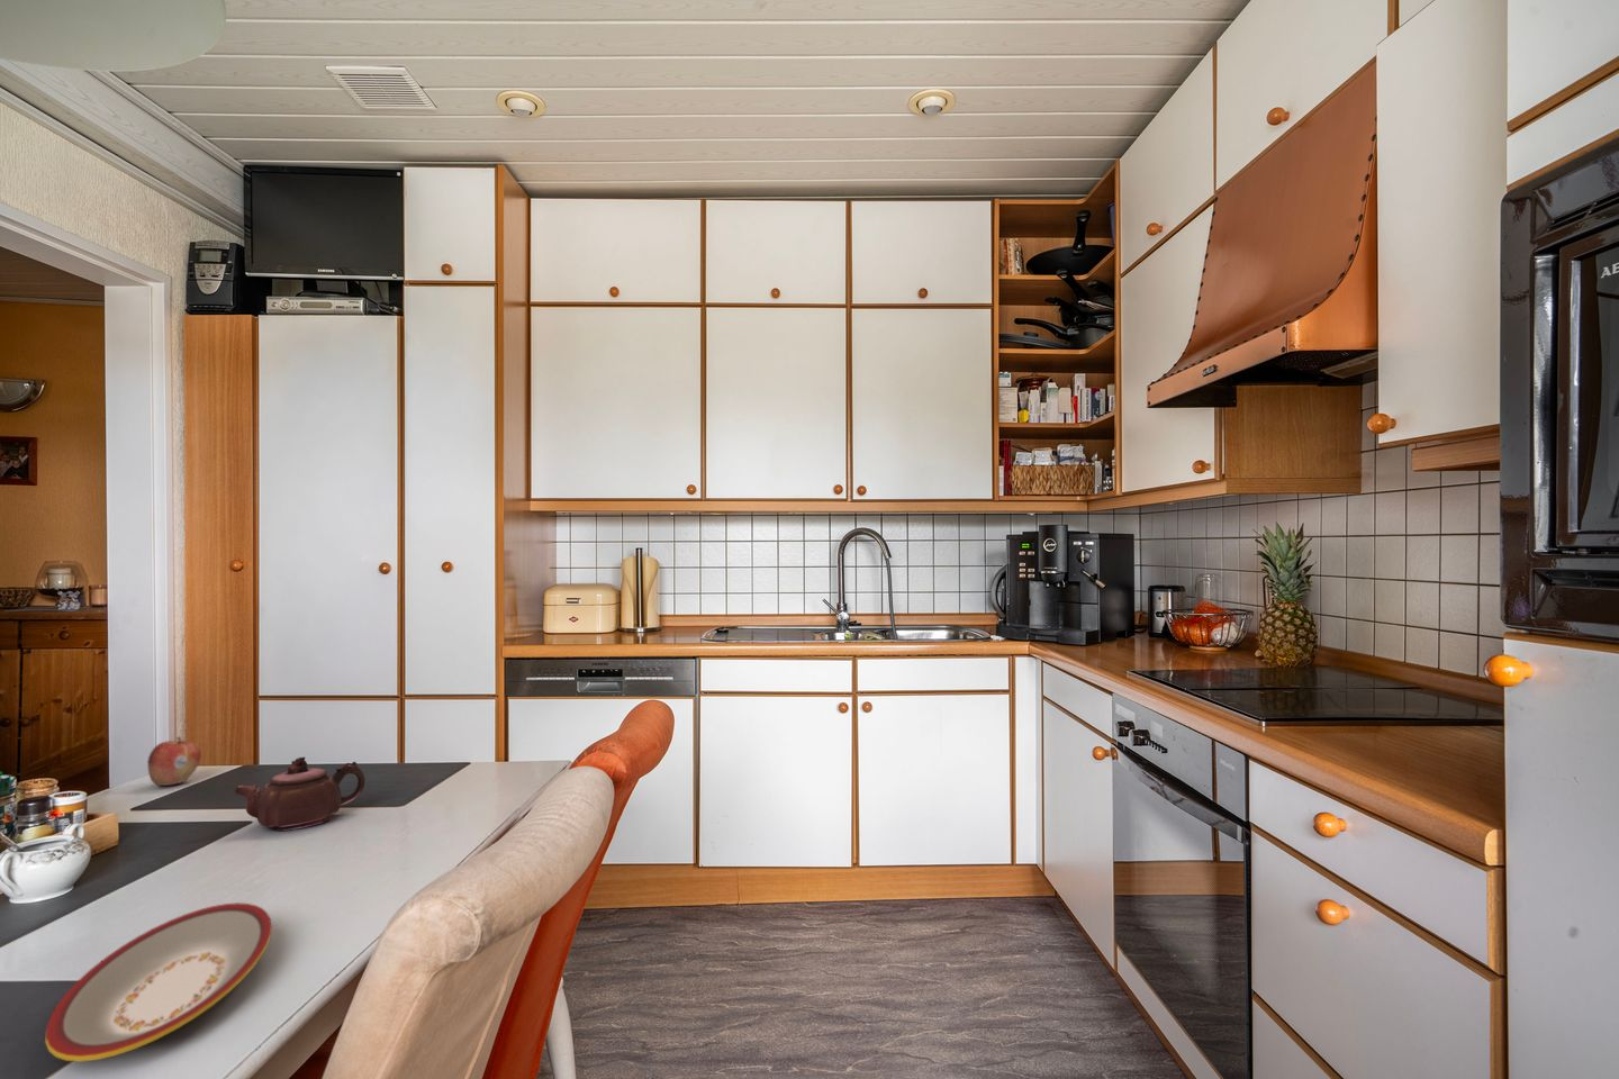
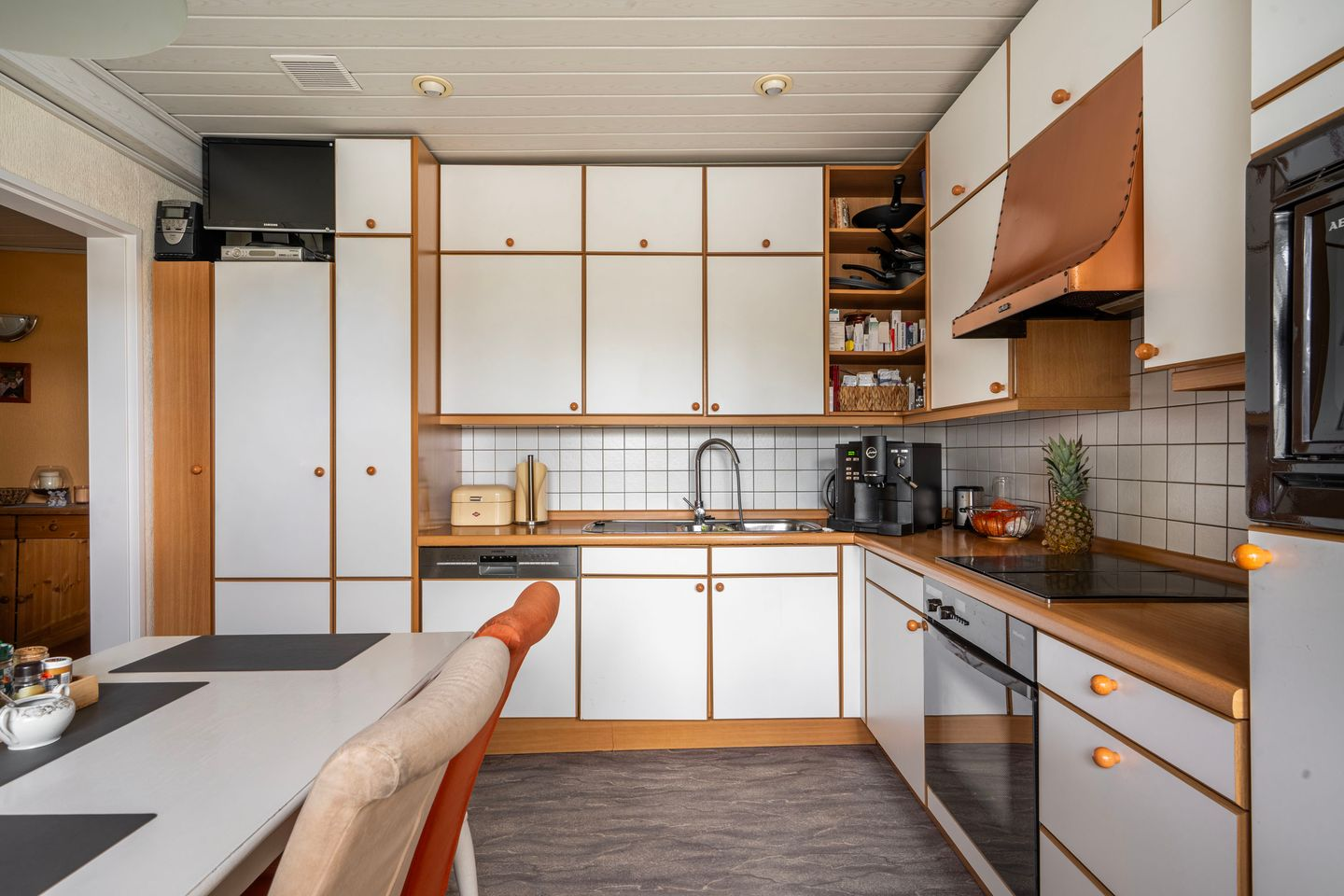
- fruit [146,736,202,786]
- teapot [234,756,366,832]
- plate [43,902,273,1063]
